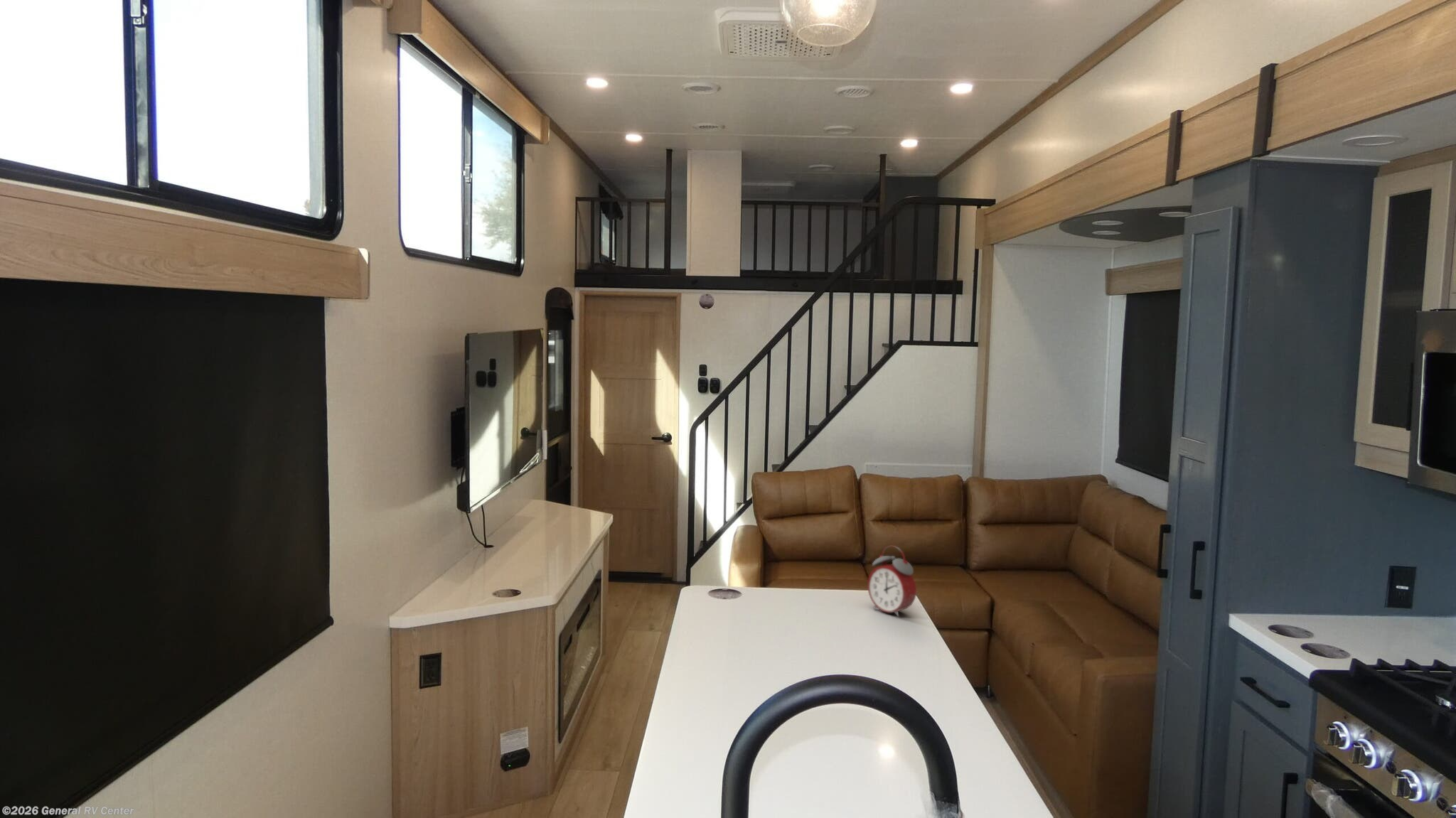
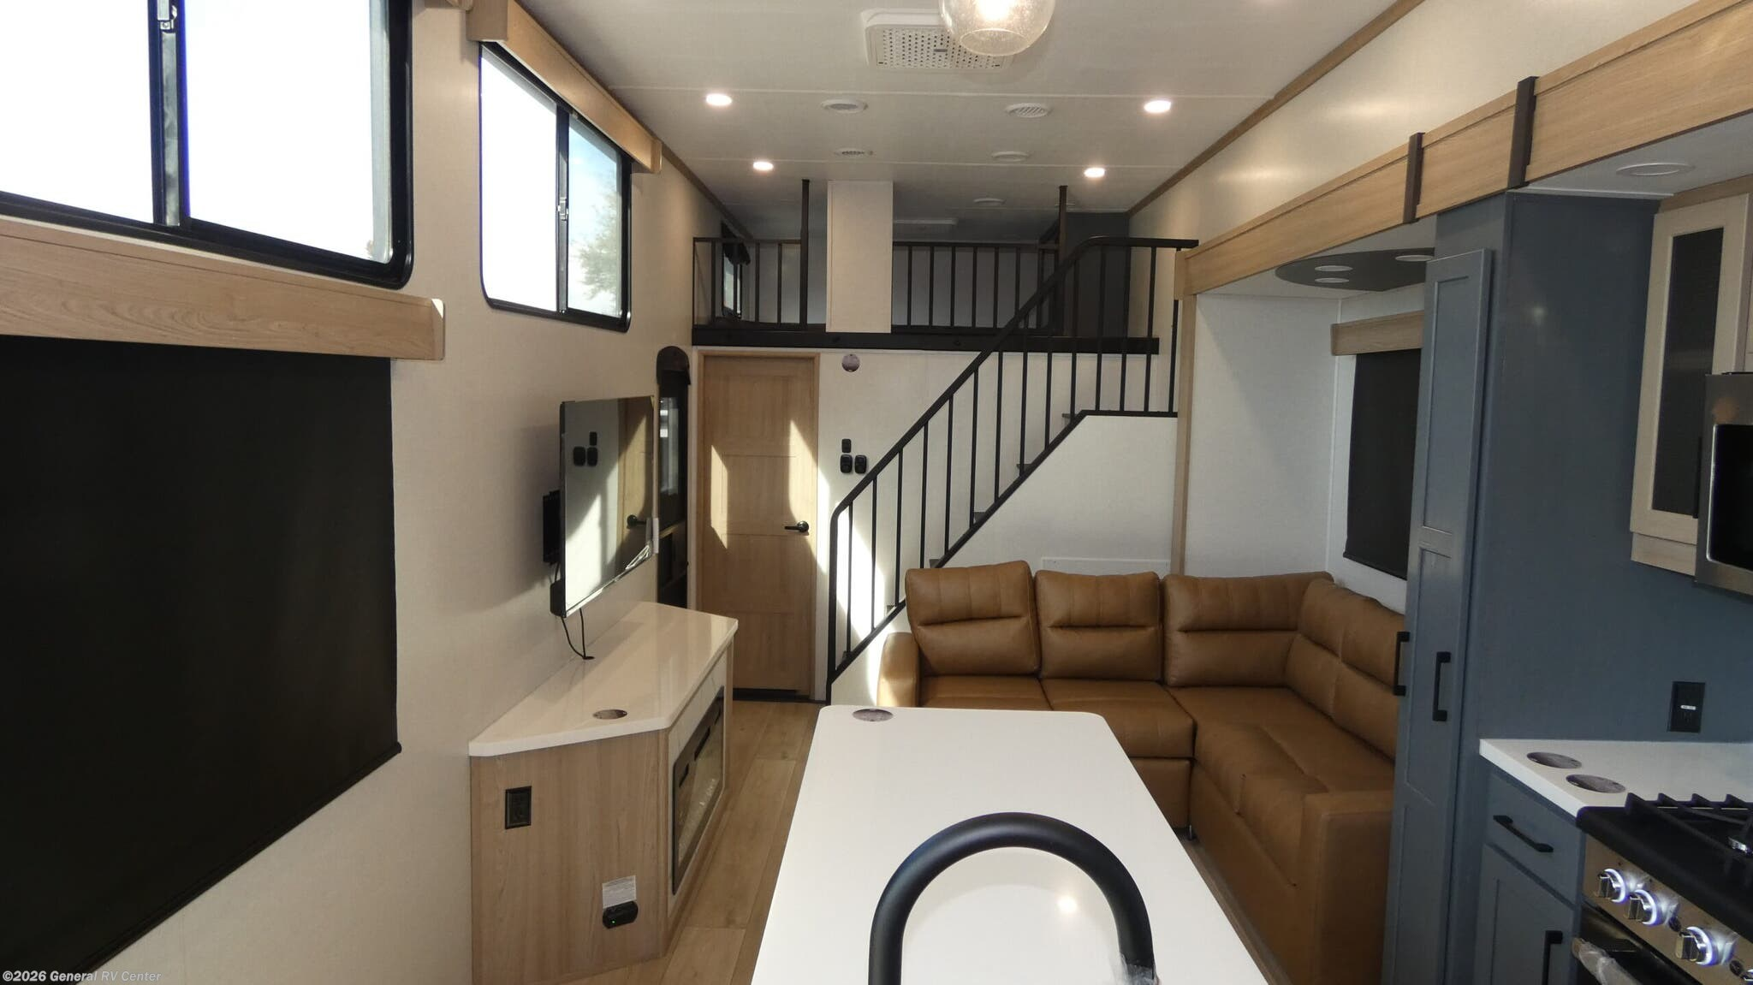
- alarm clock [867,545,917,617]
